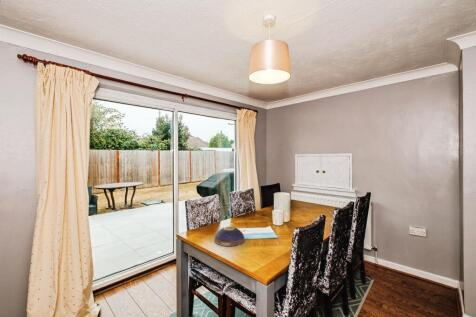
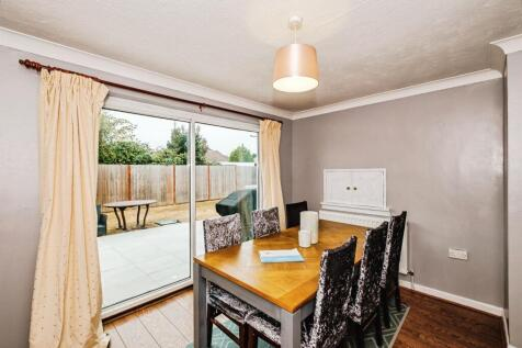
- decorative bowl [213,226,246,247]
